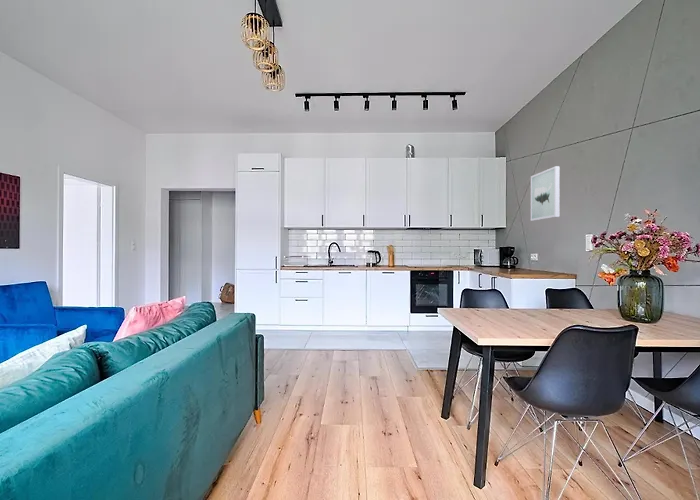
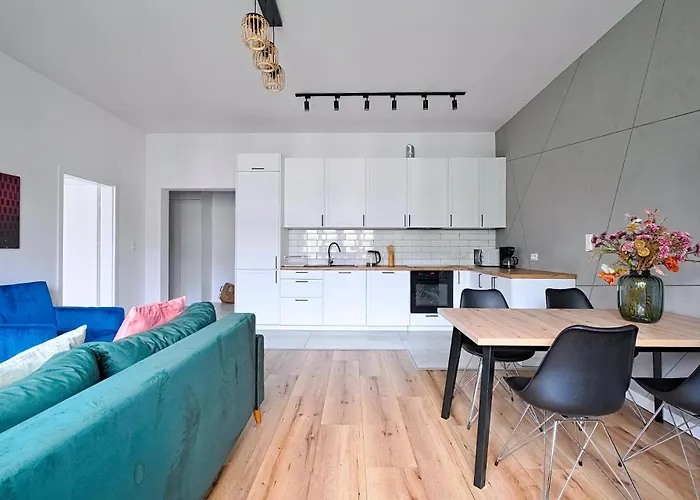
- wall art [530,165,561,222]
